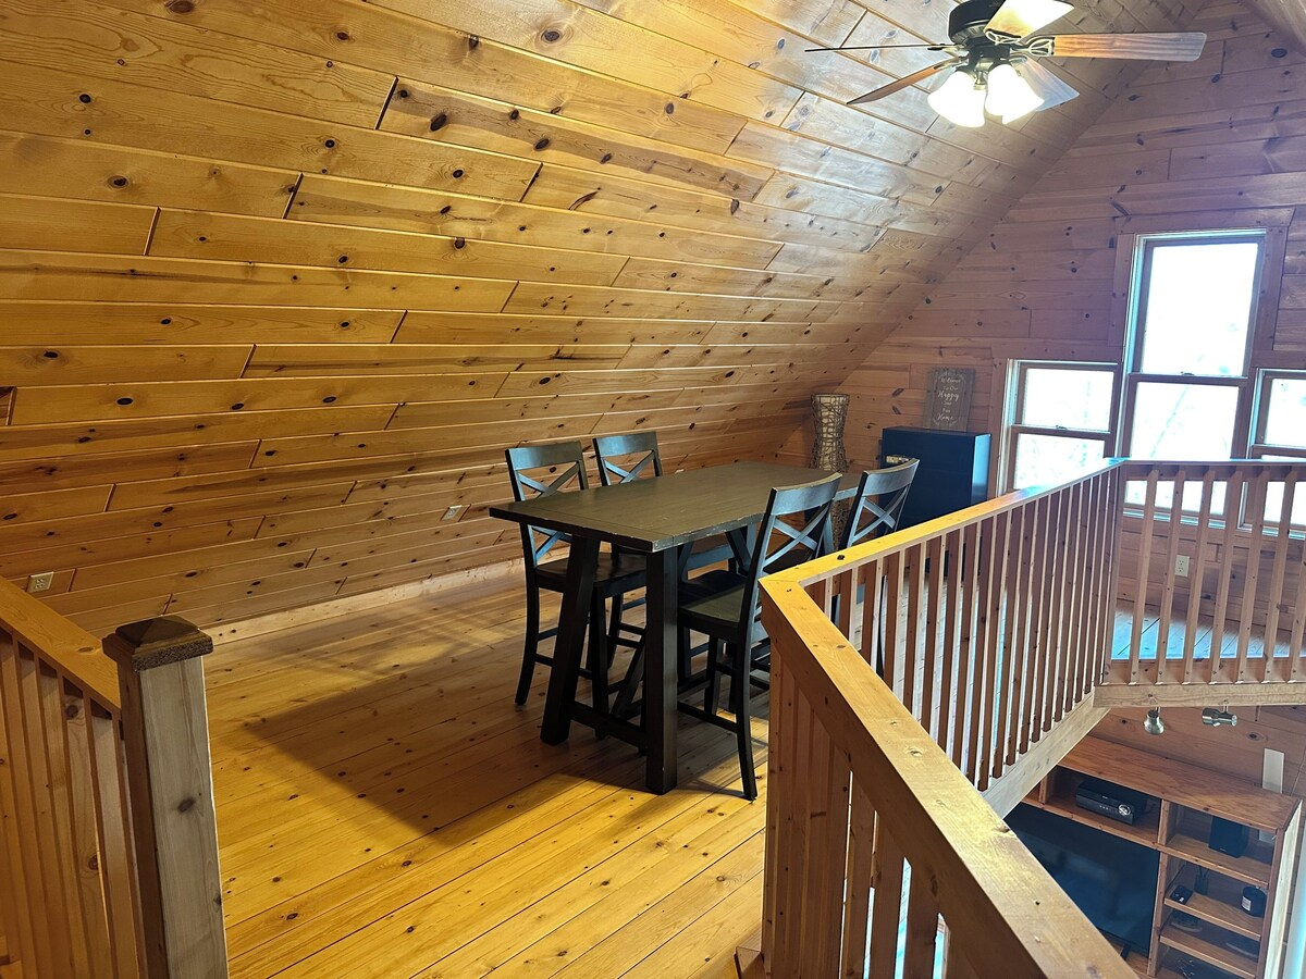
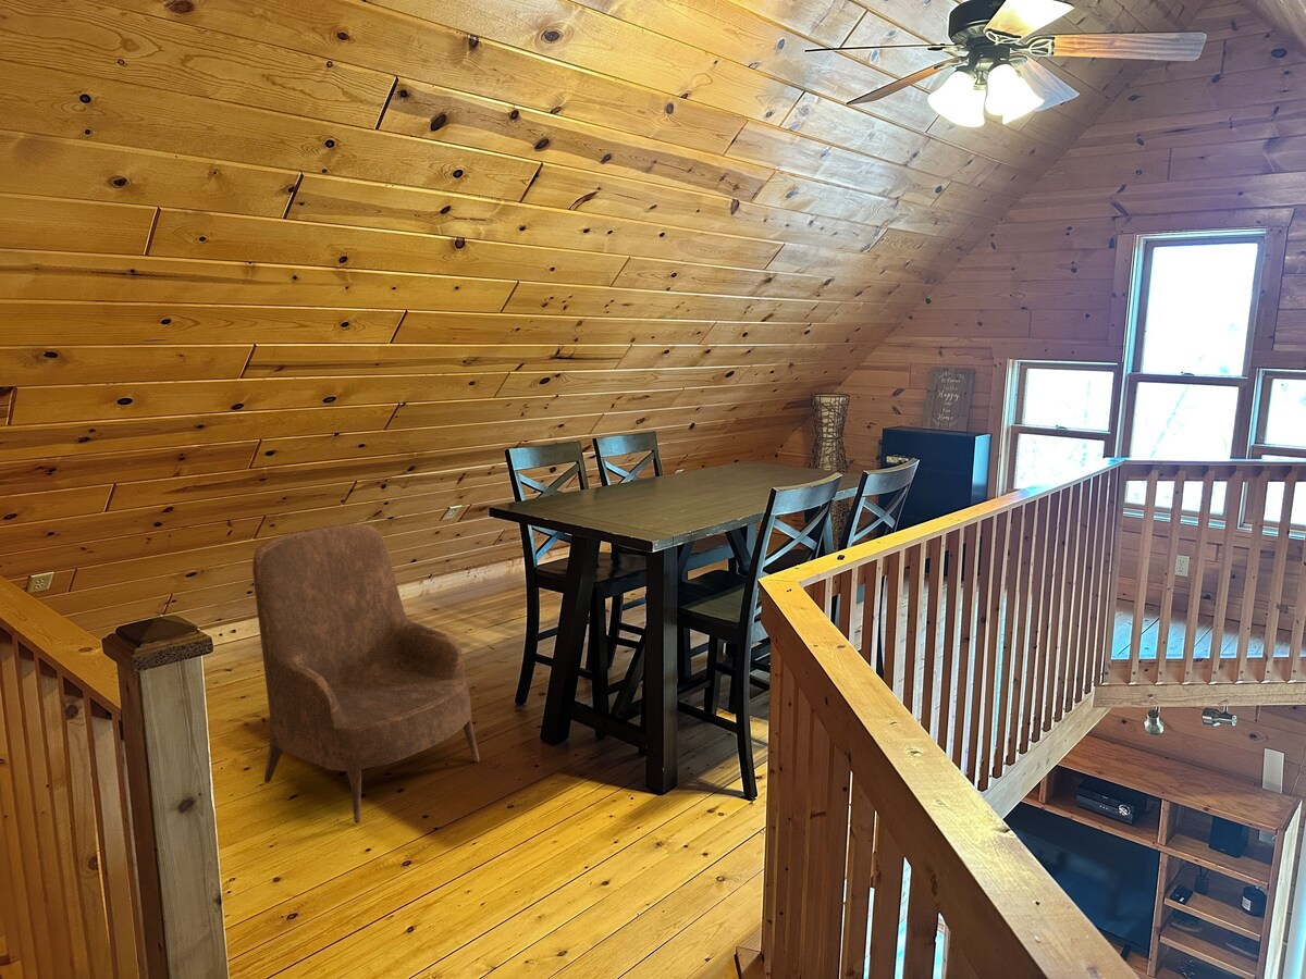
+ armchair [251,523,480,825]
